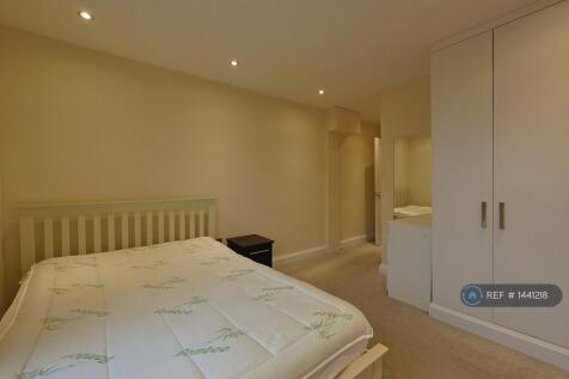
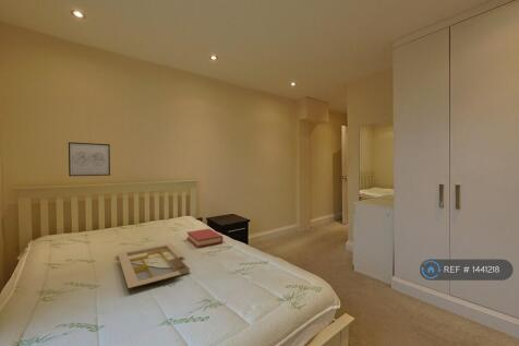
+ hardback book [186,228,224,249]
+ wall art [68,141,111,177]
+ serving tray [117,242,191,289]
